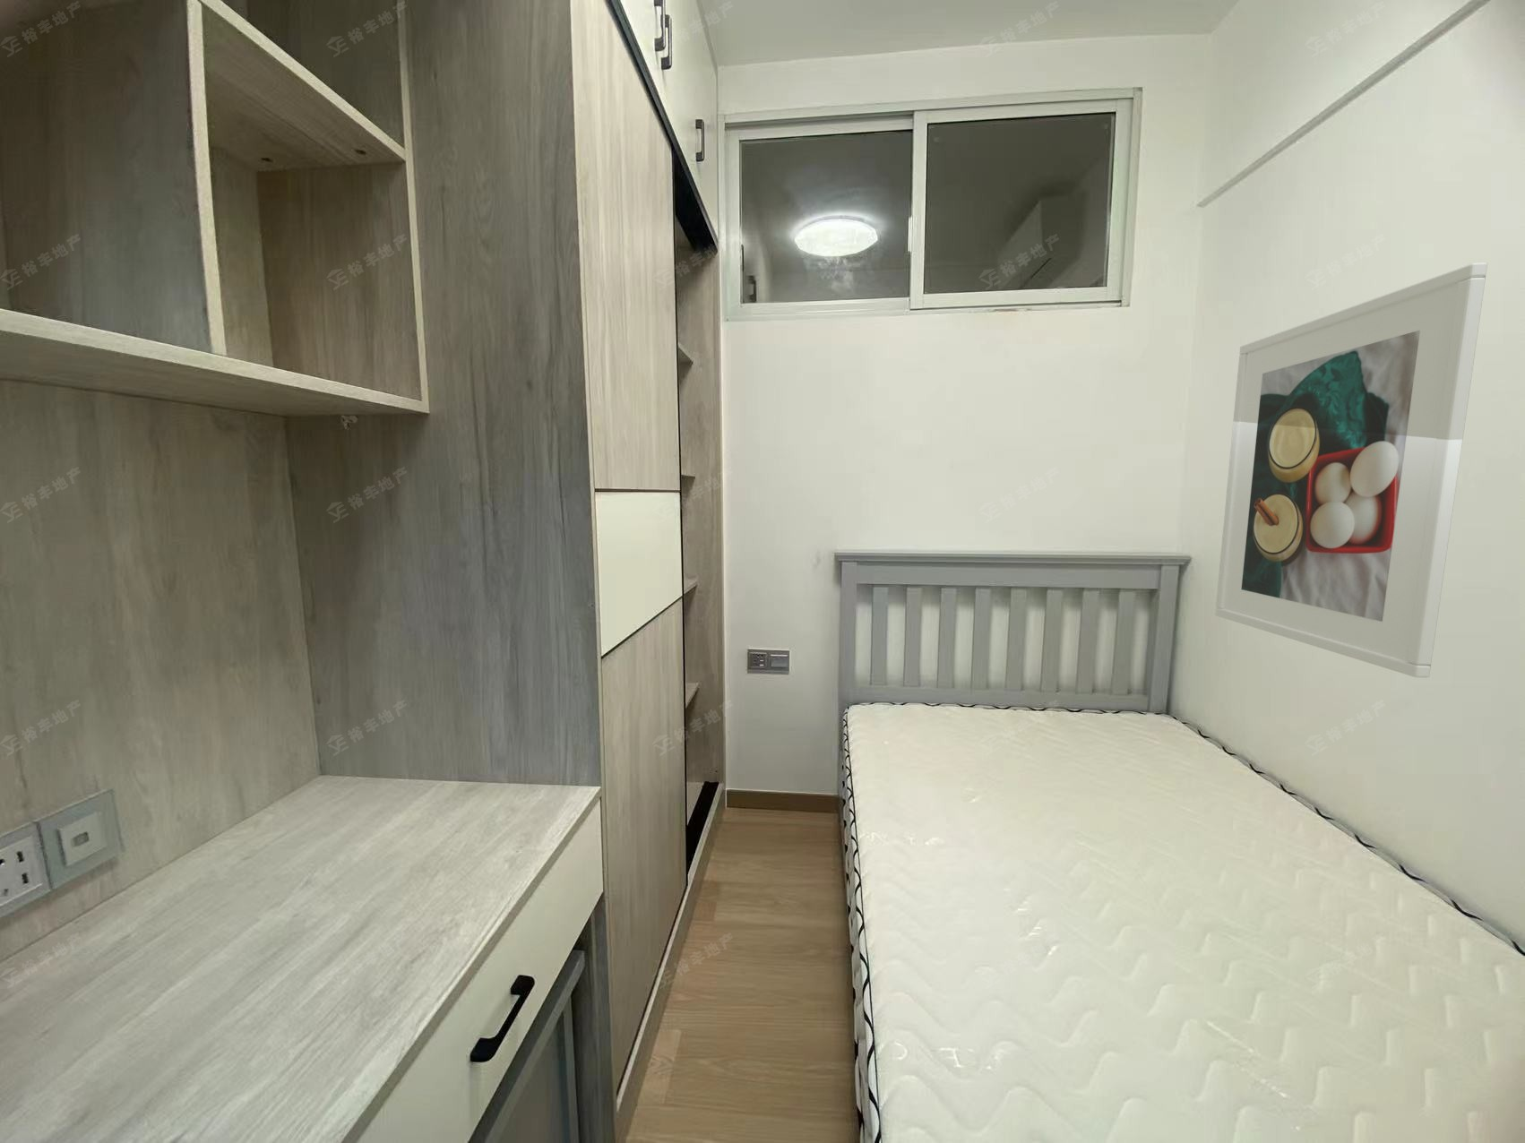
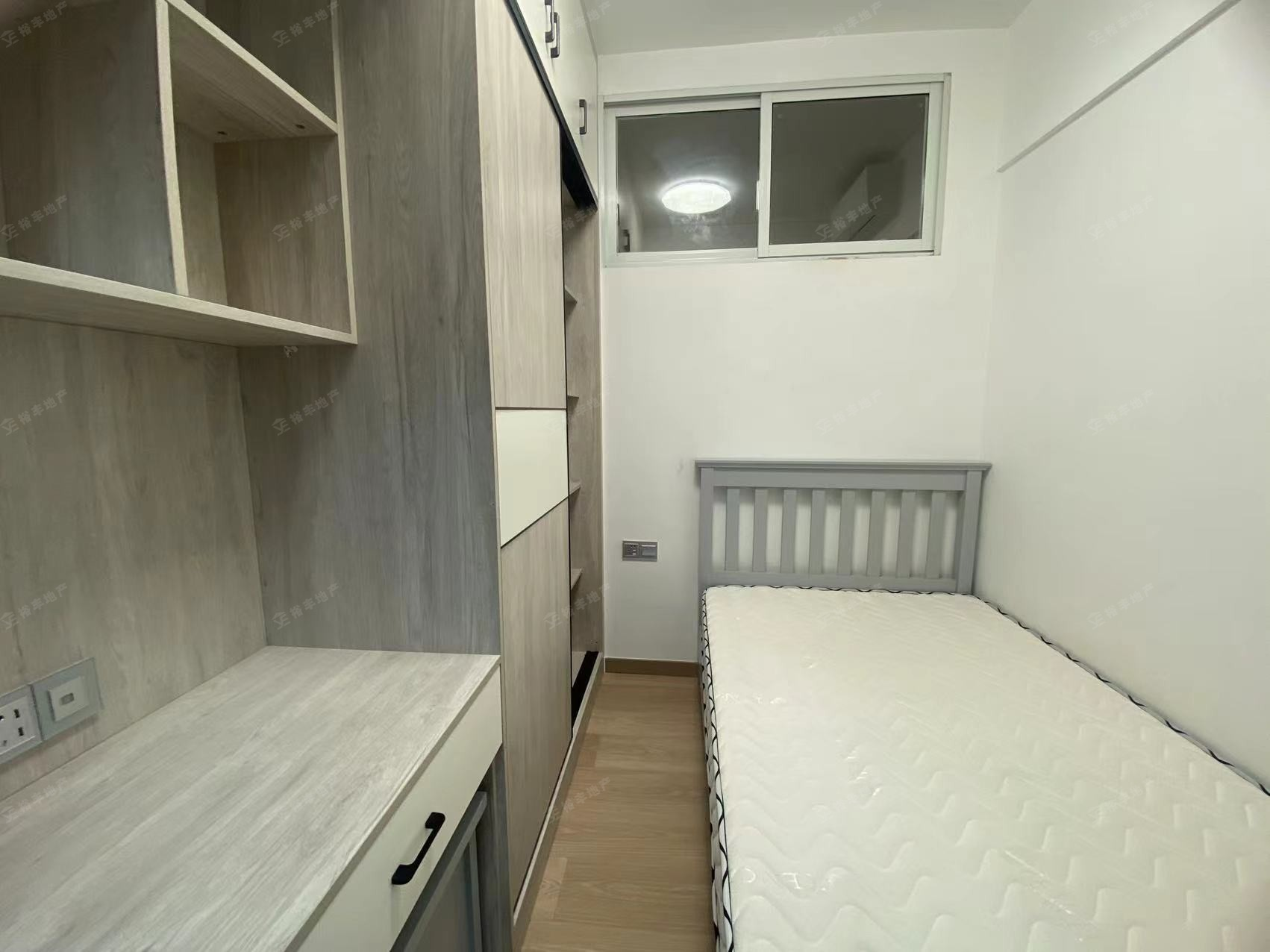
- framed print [1214,262,1488,680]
